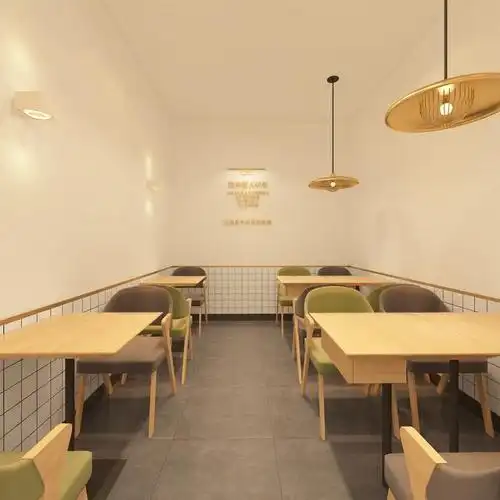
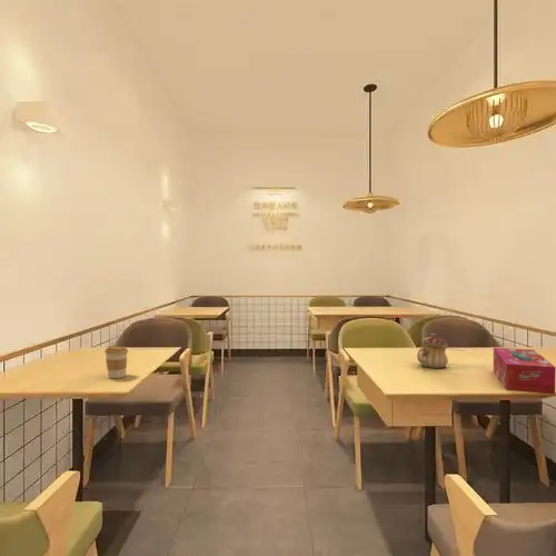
+ coffee cup [103,345,129,379]
+ teapot [416,331,449,369]
+ tissue box [493,347,556,396]
